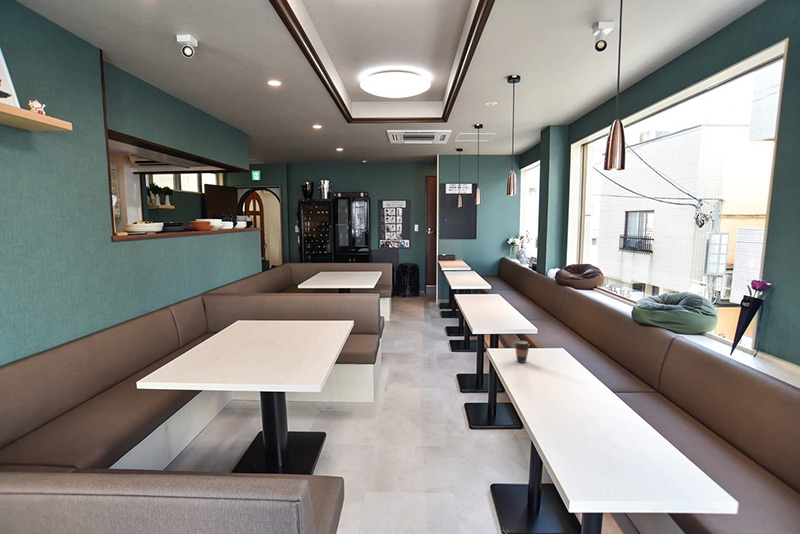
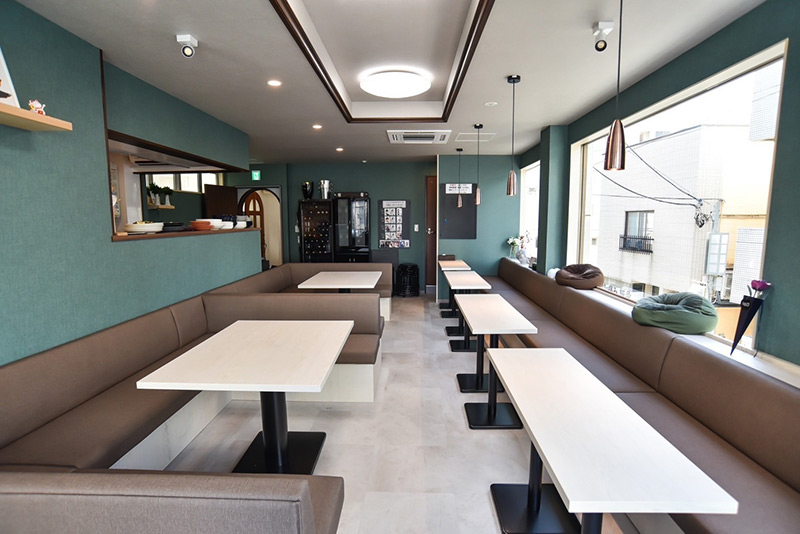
- coffee cup [513,339,531,364]
